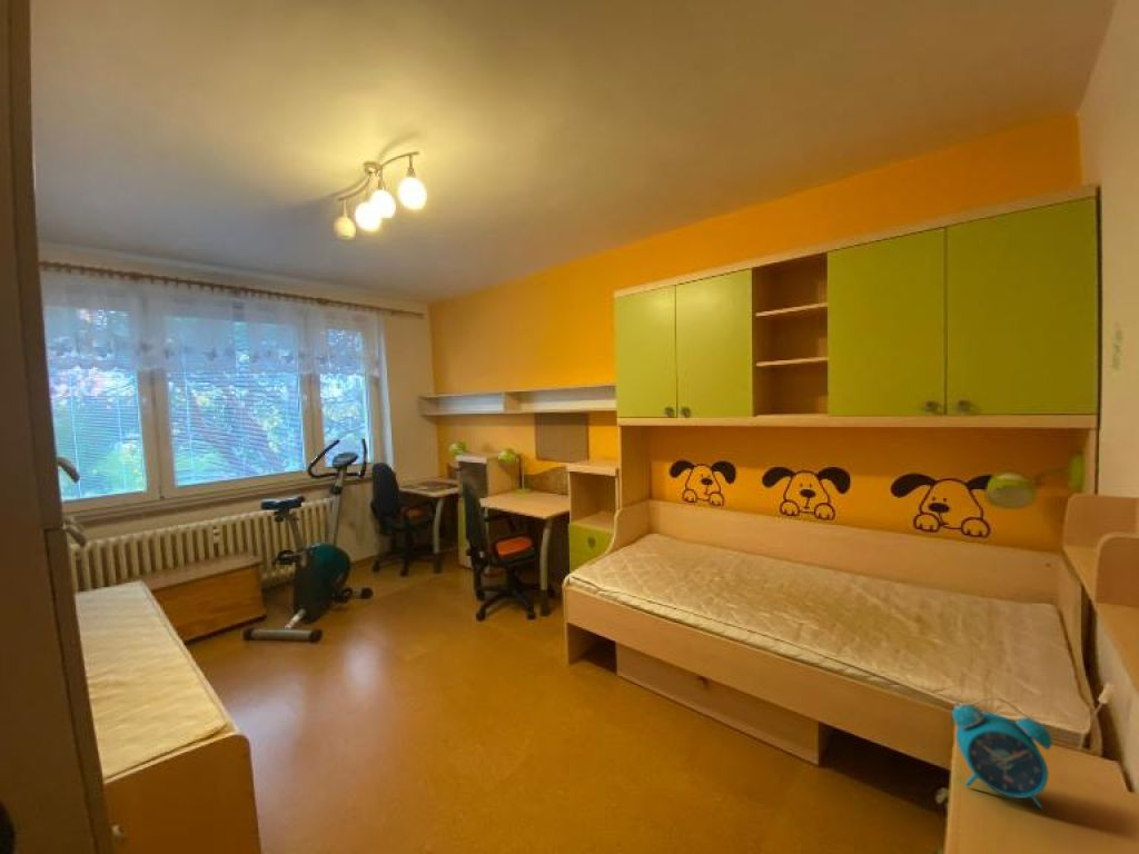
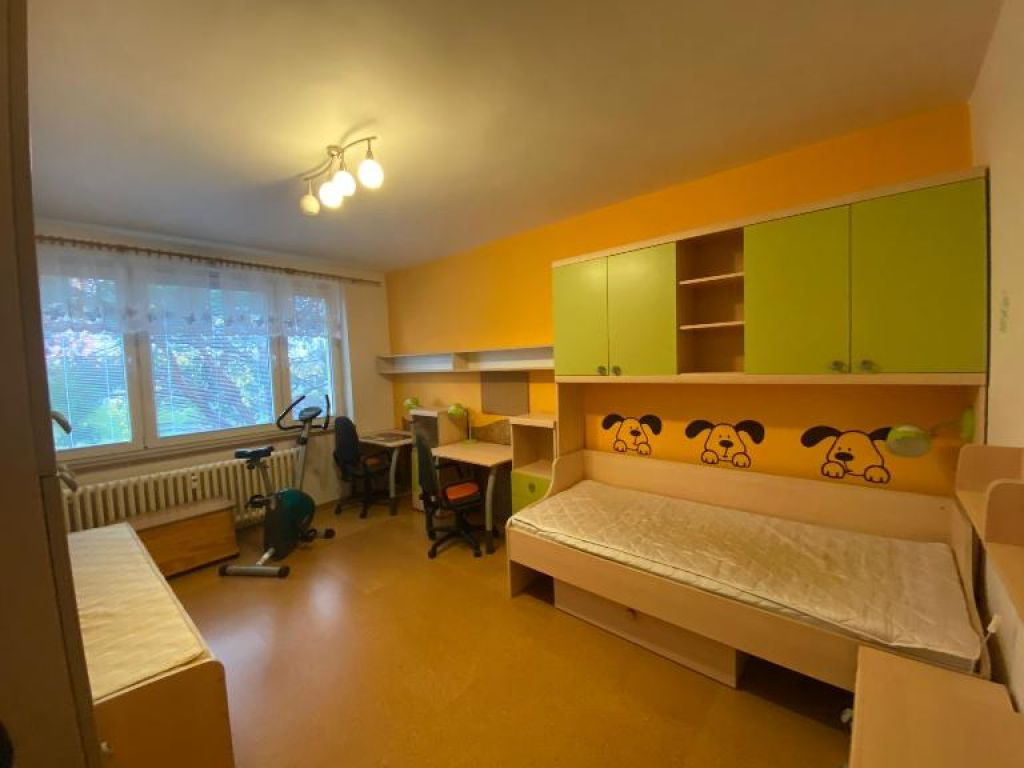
- alarm clock [951,696,1053,811]
